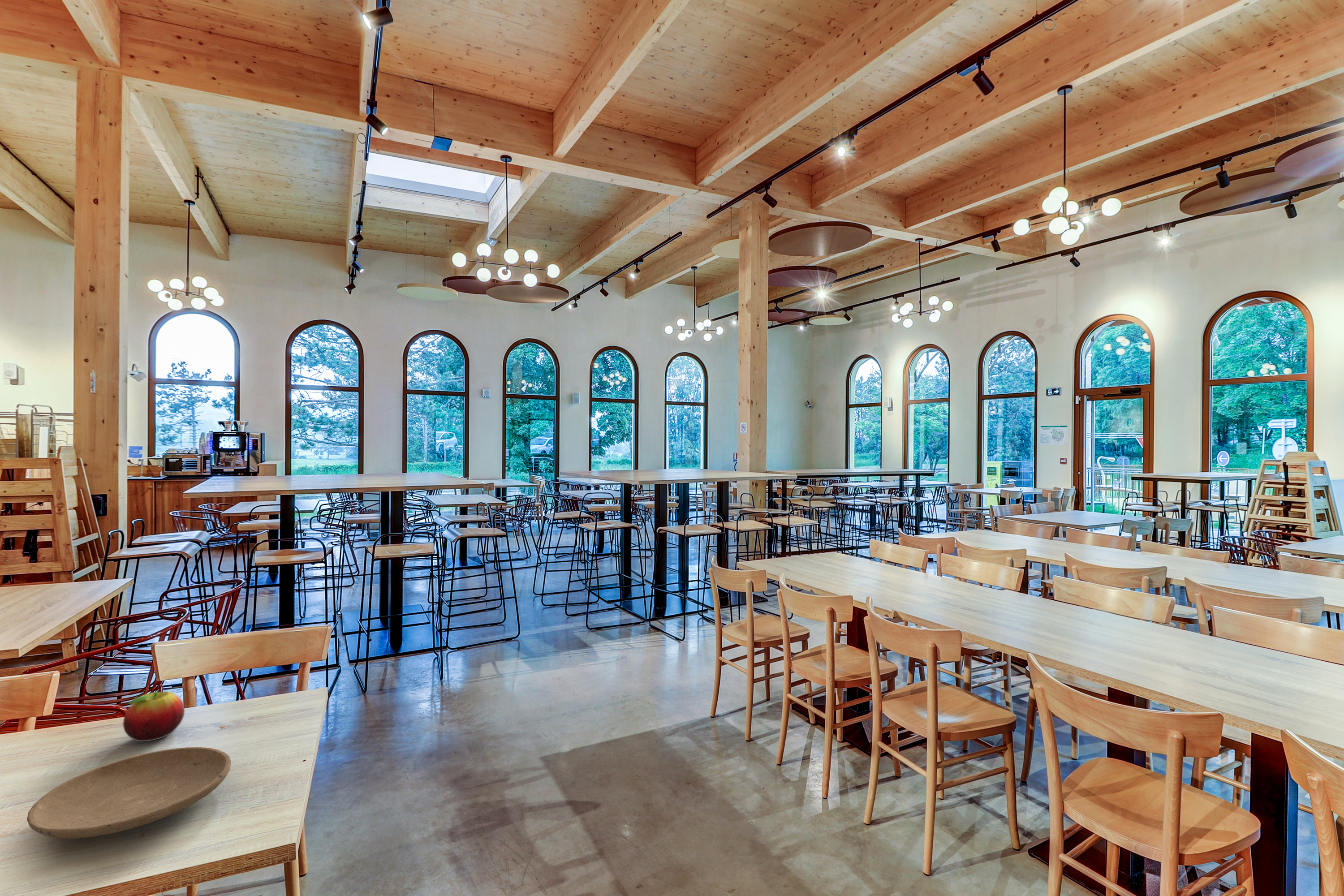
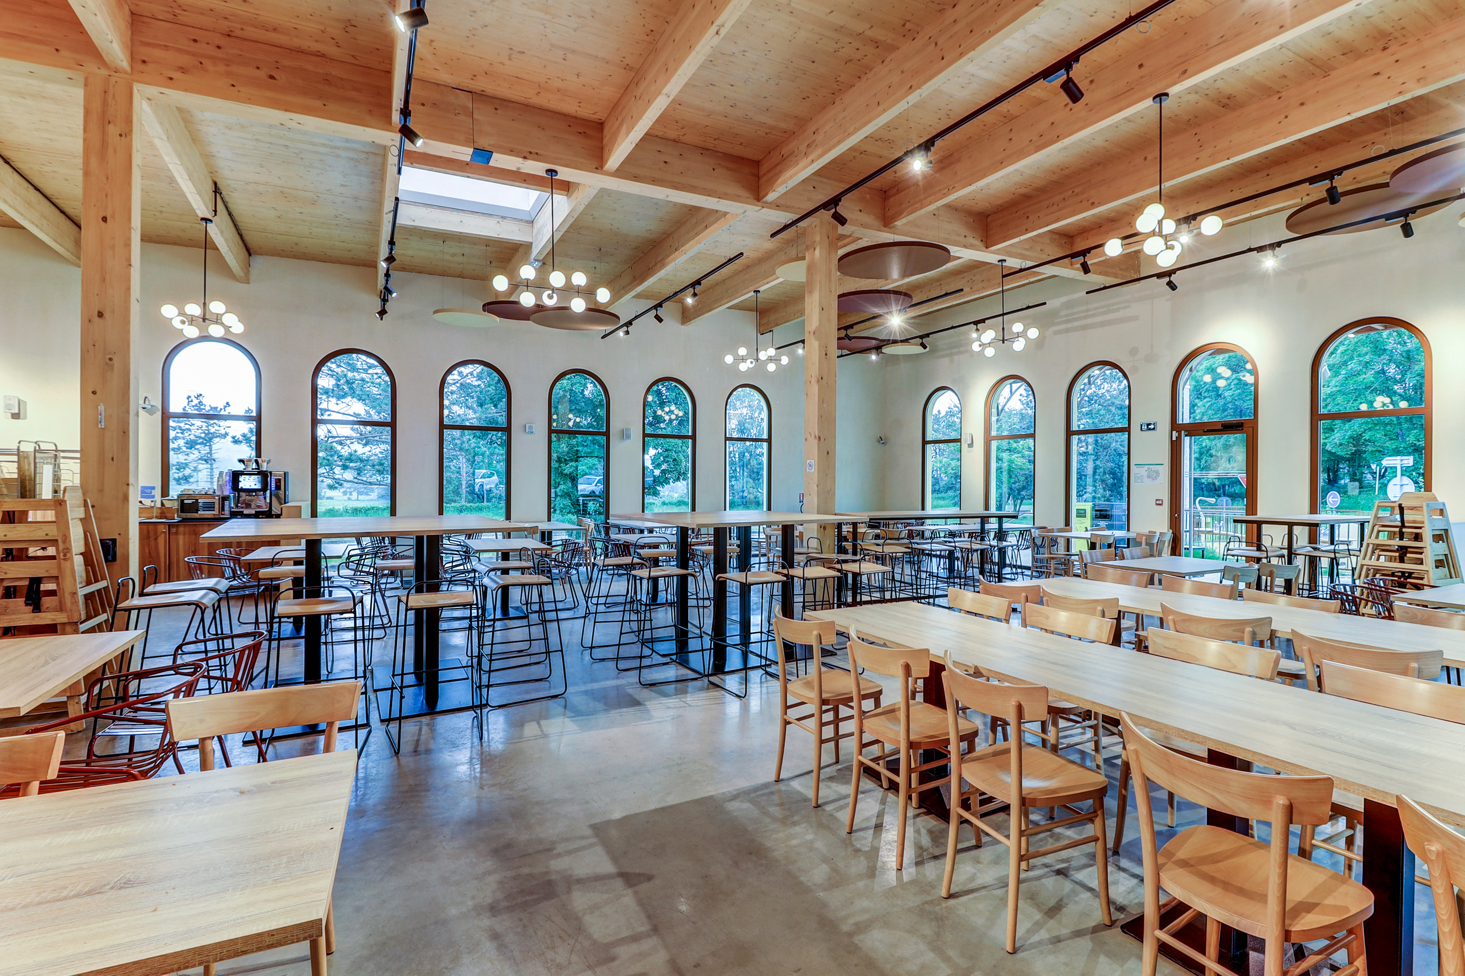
- plate [26,747,232,839]
- fruit [123,691,185,742]
